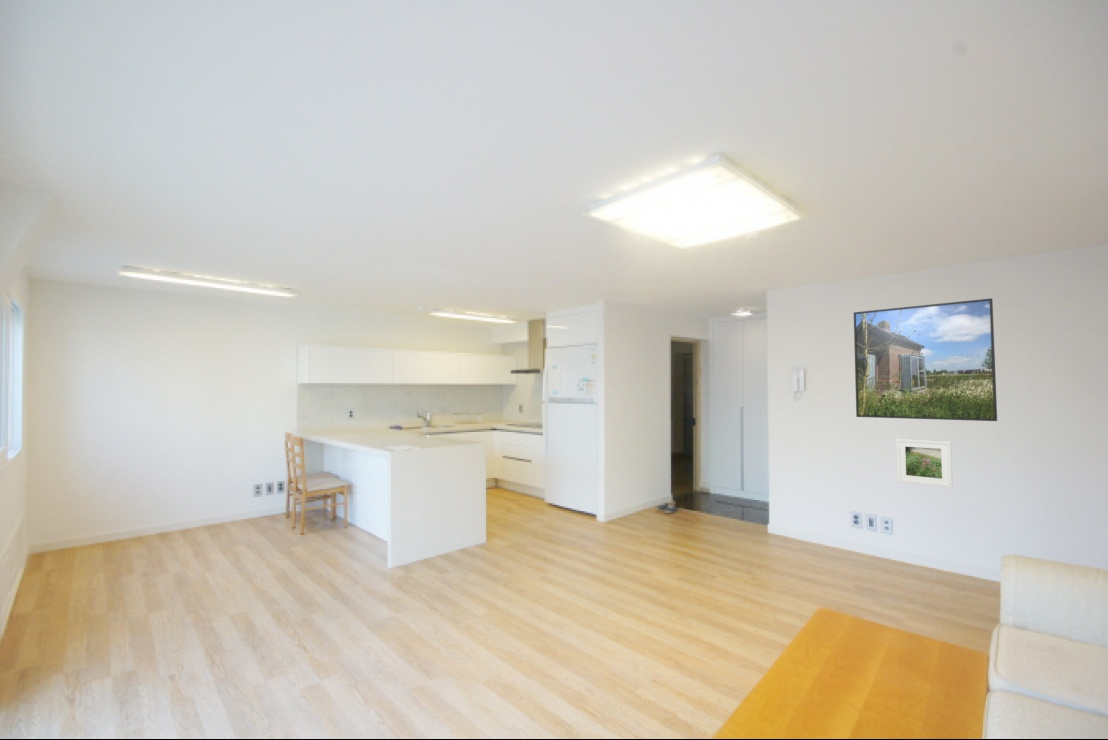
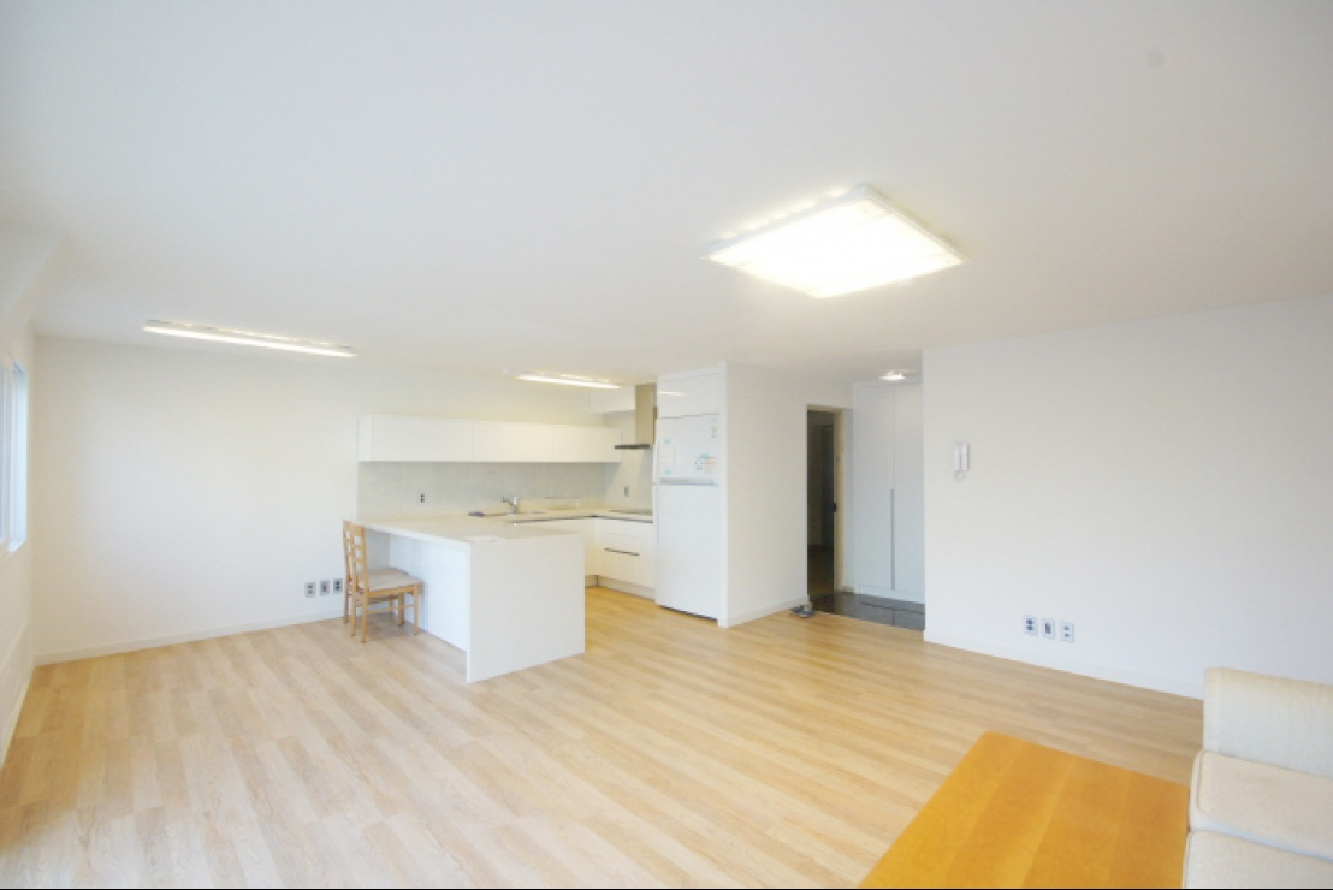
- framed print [853,297,998,422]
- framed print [895,437,954,489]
